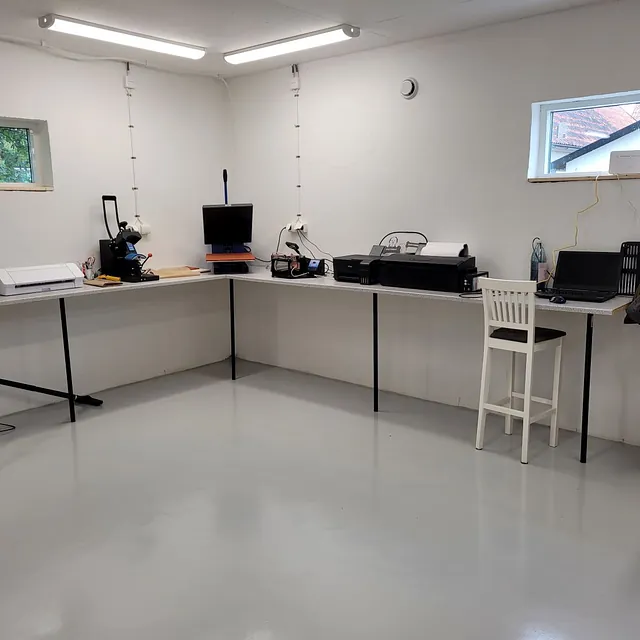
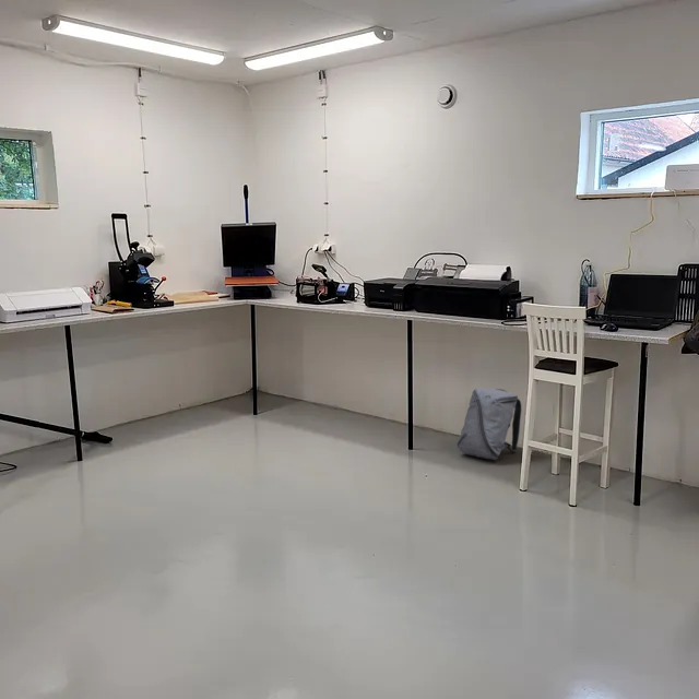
+ backpack [457,387,522,461]
